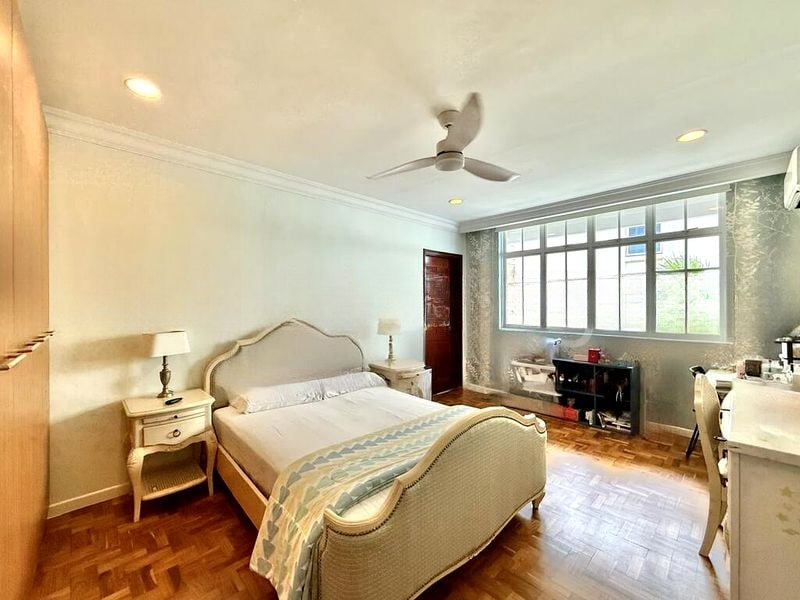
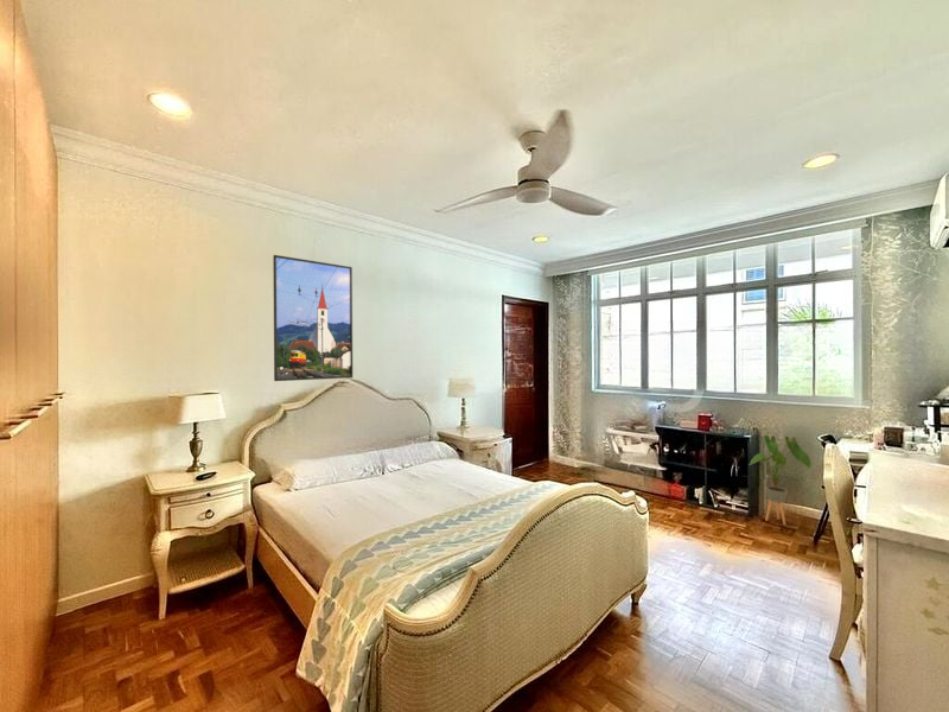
+ house plant [749,434,813,526]
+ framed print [272,254,354,382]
